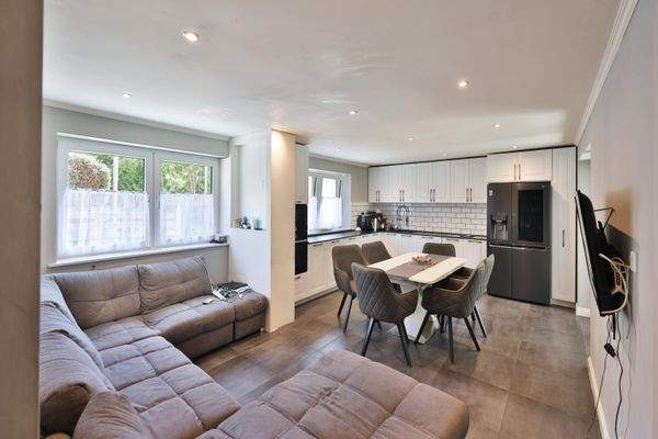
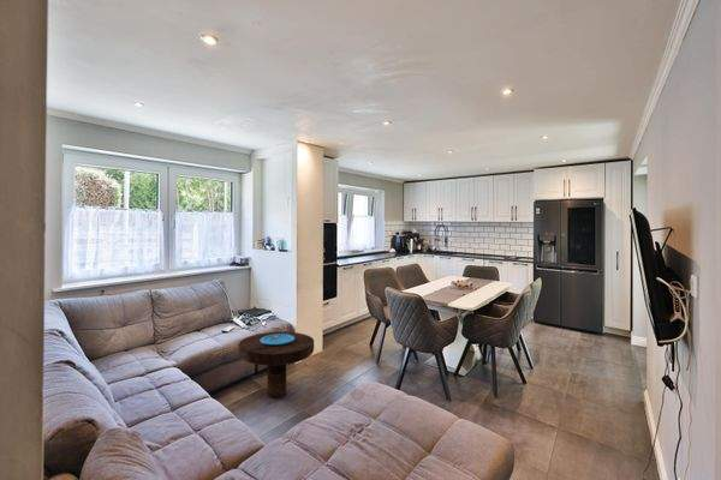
+ side table [238,330,315,398]
